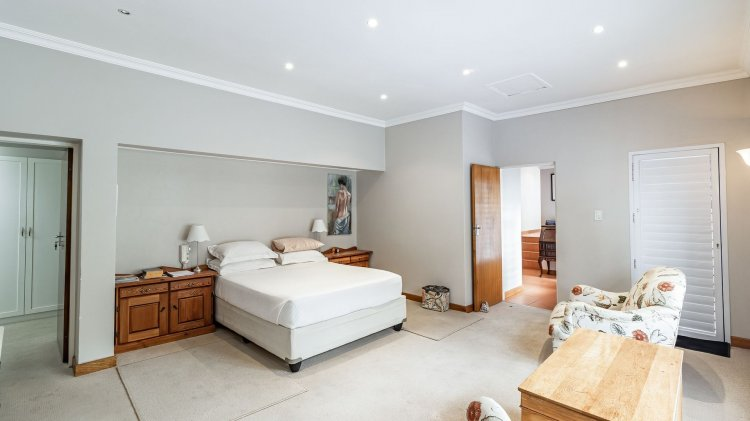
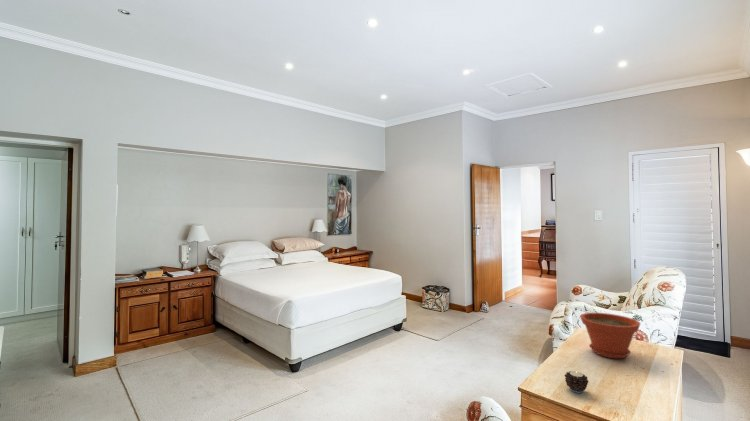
+ candle [564,370,589,394]
+ plant pot [579,312,642,360]
